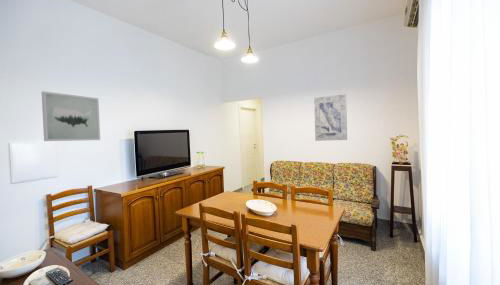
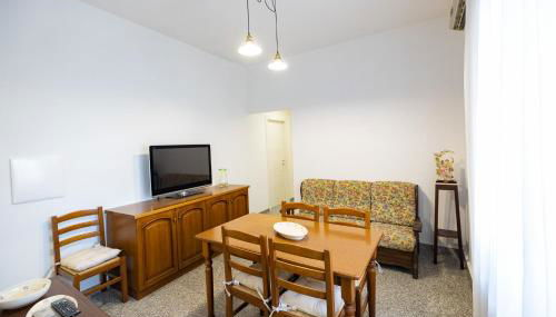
- wall art [313,93,348,142]
- wall art [41,90,101,142]
